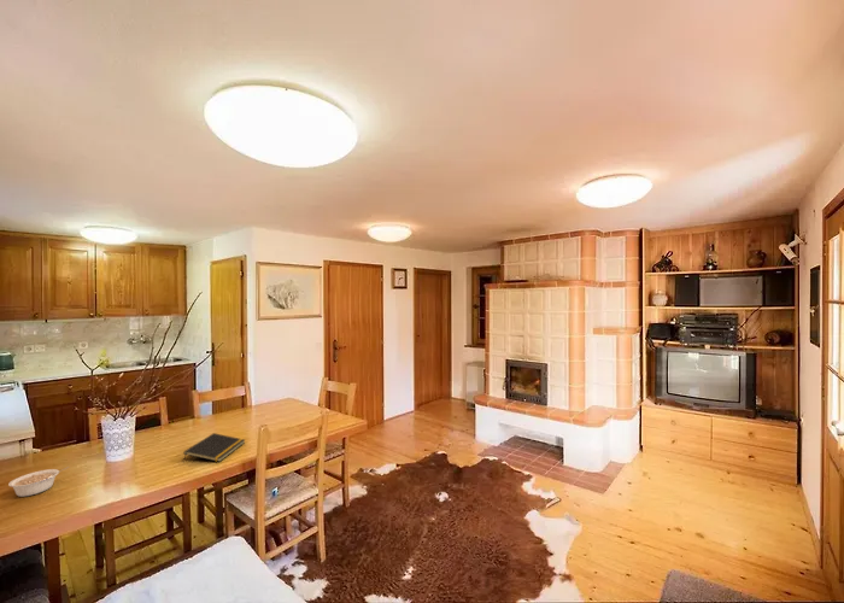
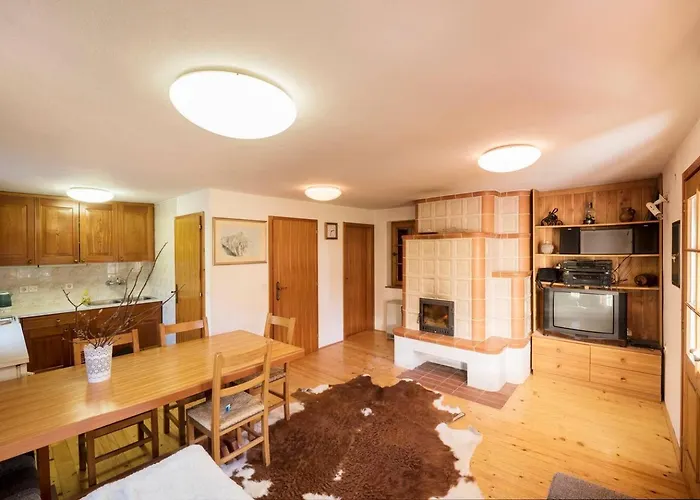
- legume [7,466,70,498]
- notepad [182,432,246,463]
